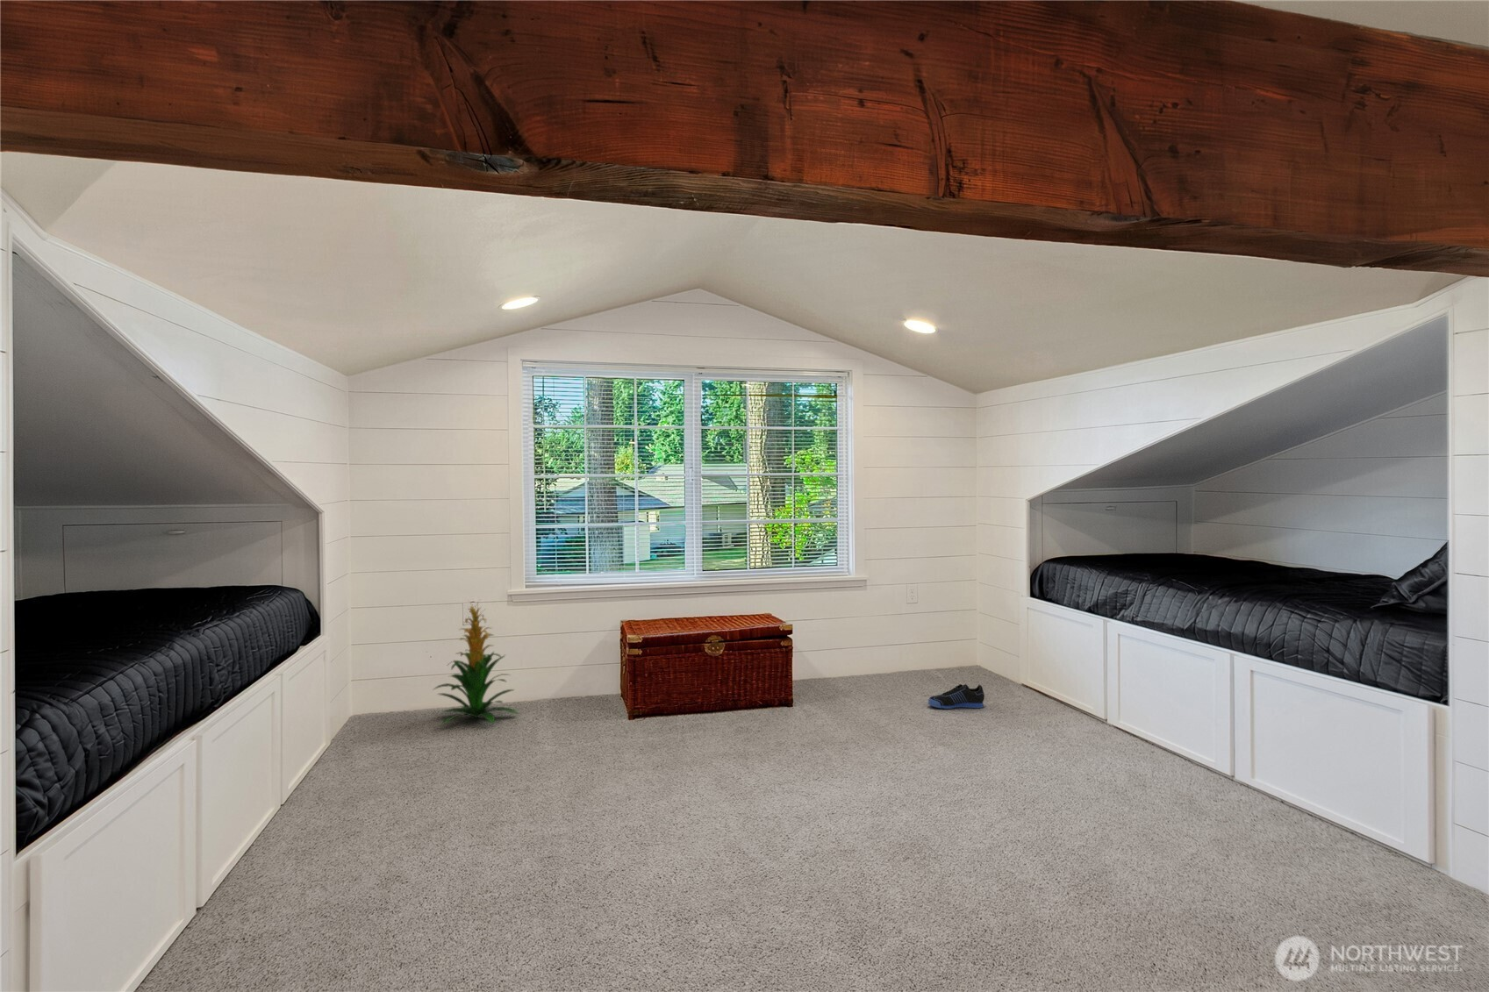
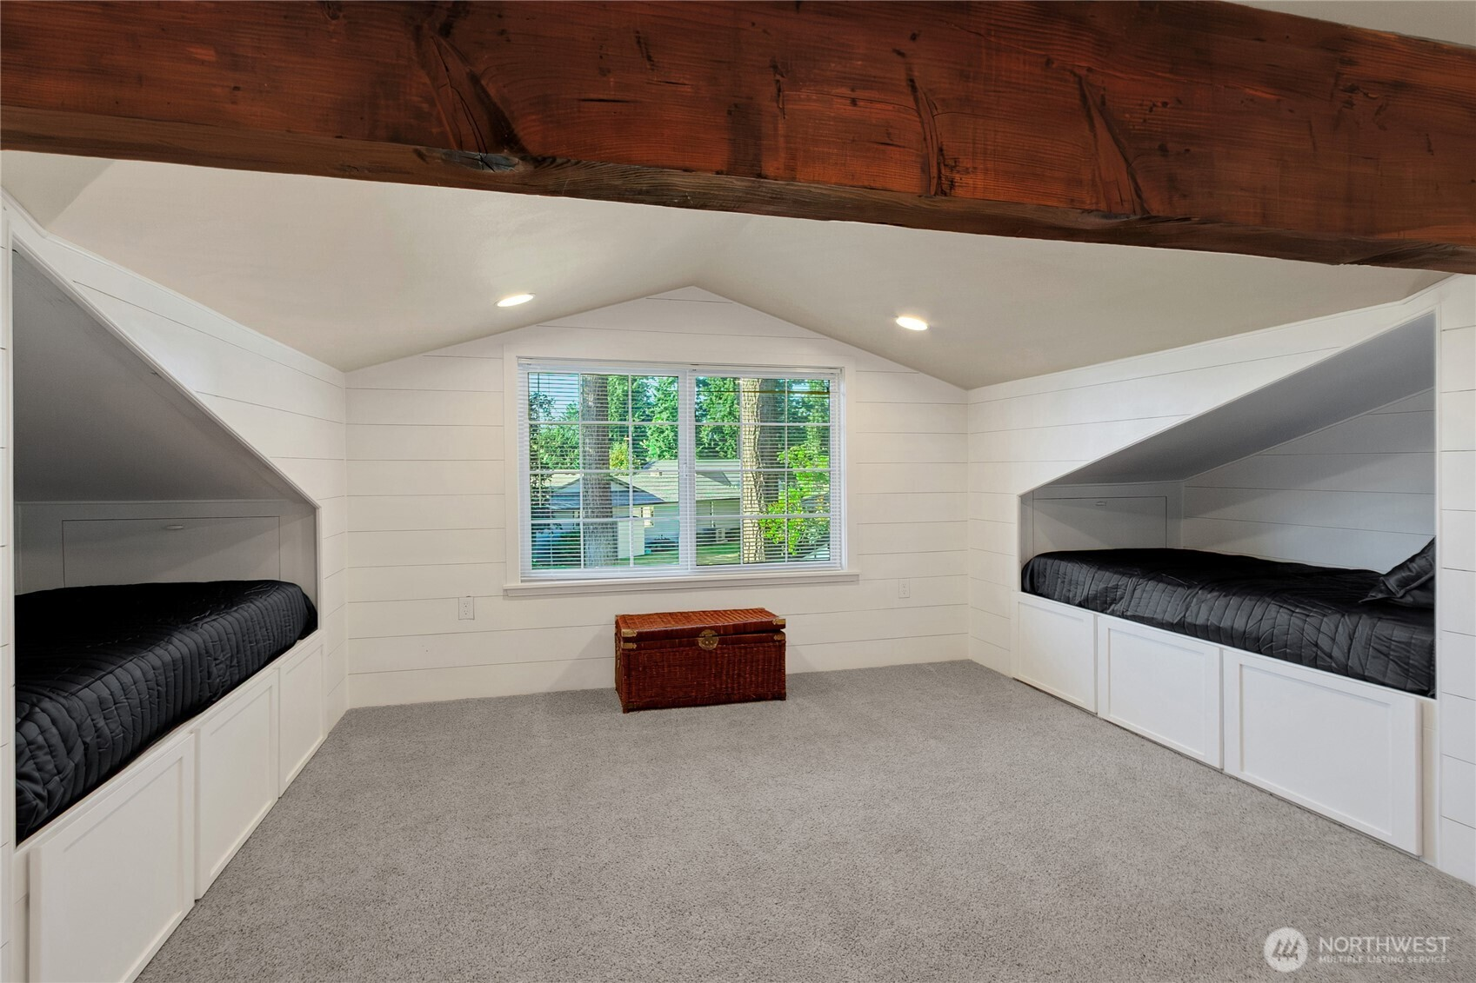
- indoor plant [432,598,519,725]
- sneaker [928,683,985,710]
